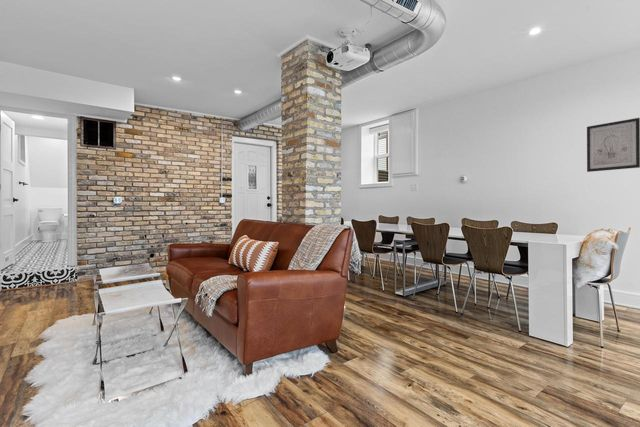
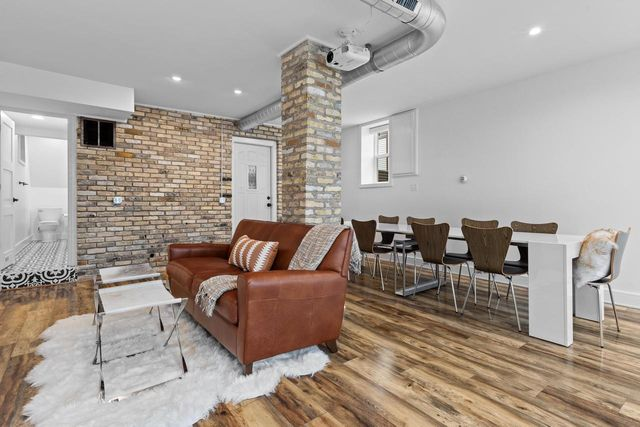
- wall art [586,117,640,173]
